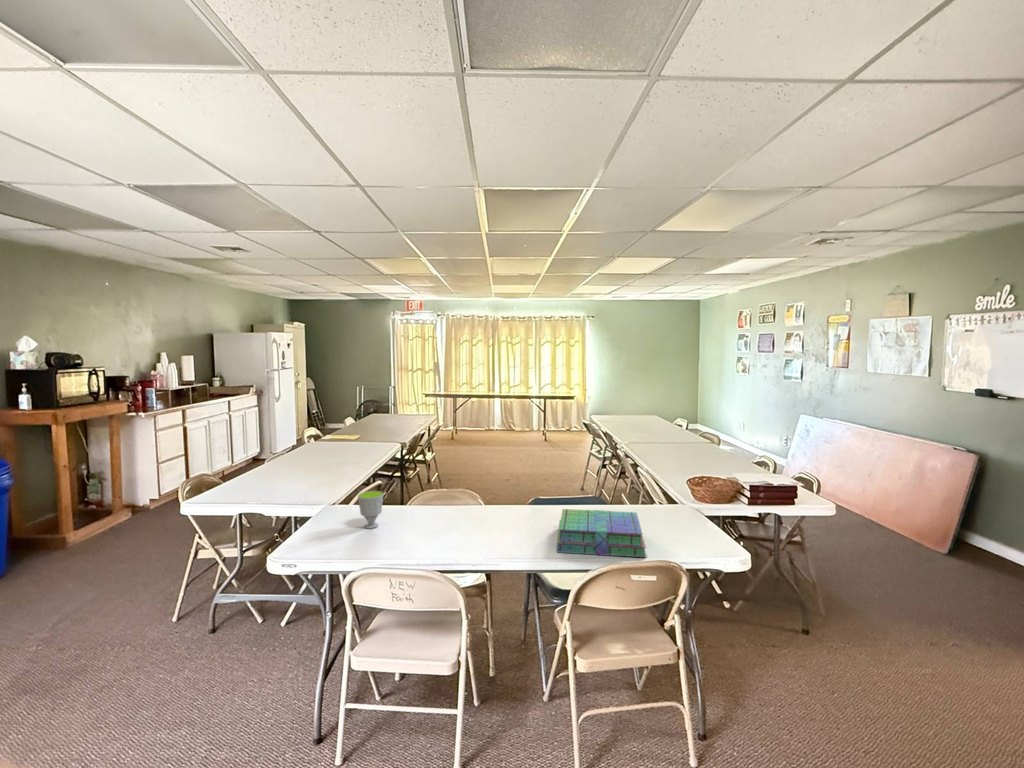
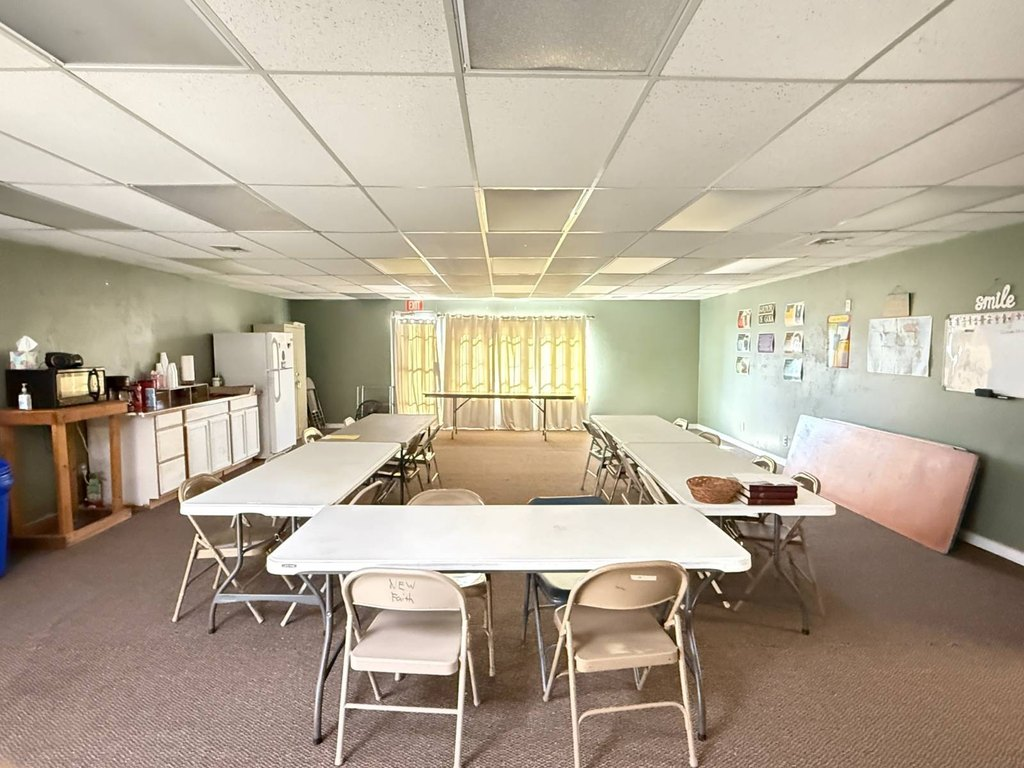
- stack of books [556,508,647,558]
- cup [357,490,384,530]
